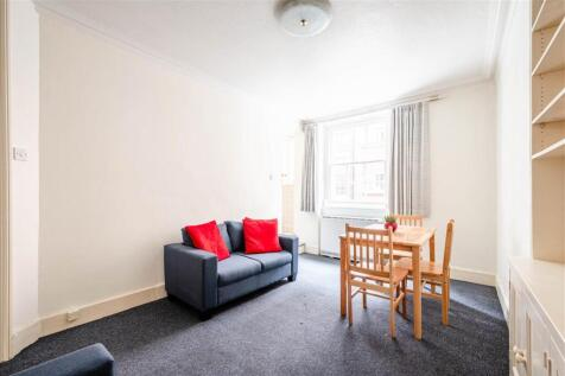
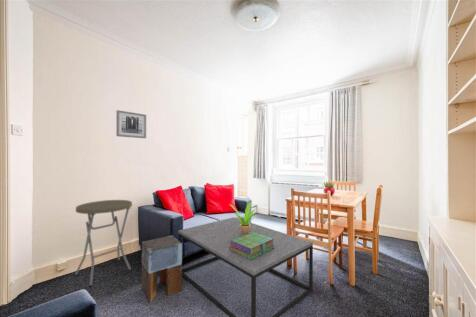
+ potted plant [230,201,256,234]
+ wall art [115,109,147,139]
+ coffee table [177,216,314,317]
+ stack of books [229,232,275,260]
+ stool [141,235,183,304]
+ side table [74,199,133,288]
